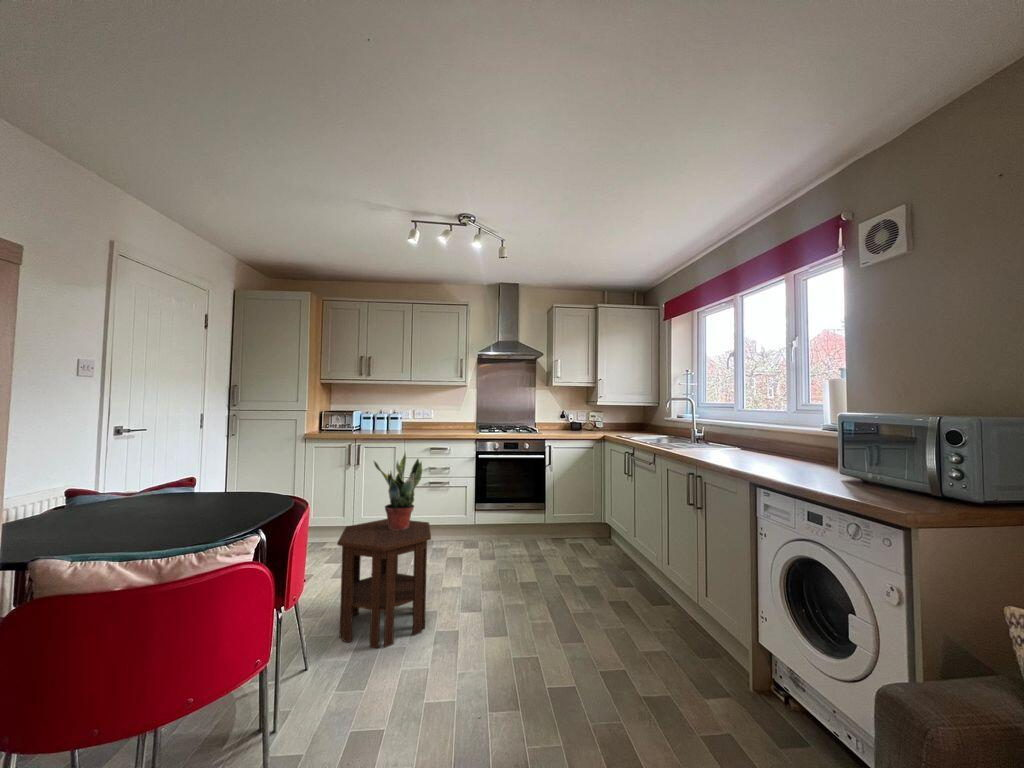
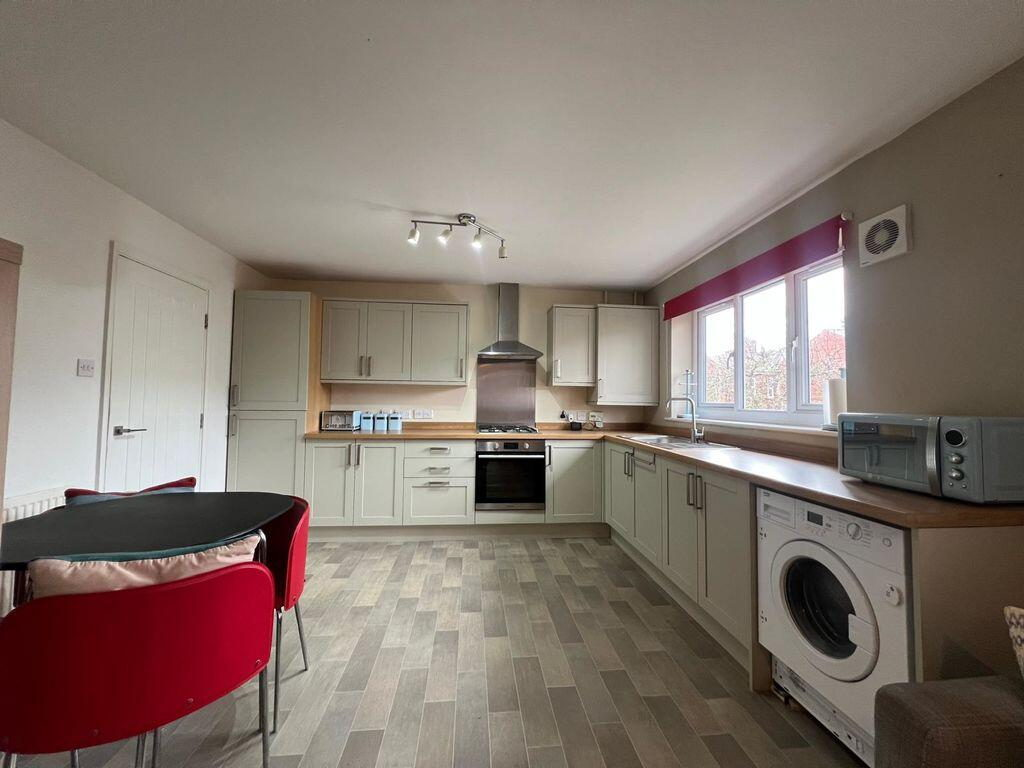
- potted plant [372,452,423,530]
- side table [336,518,432,649]
